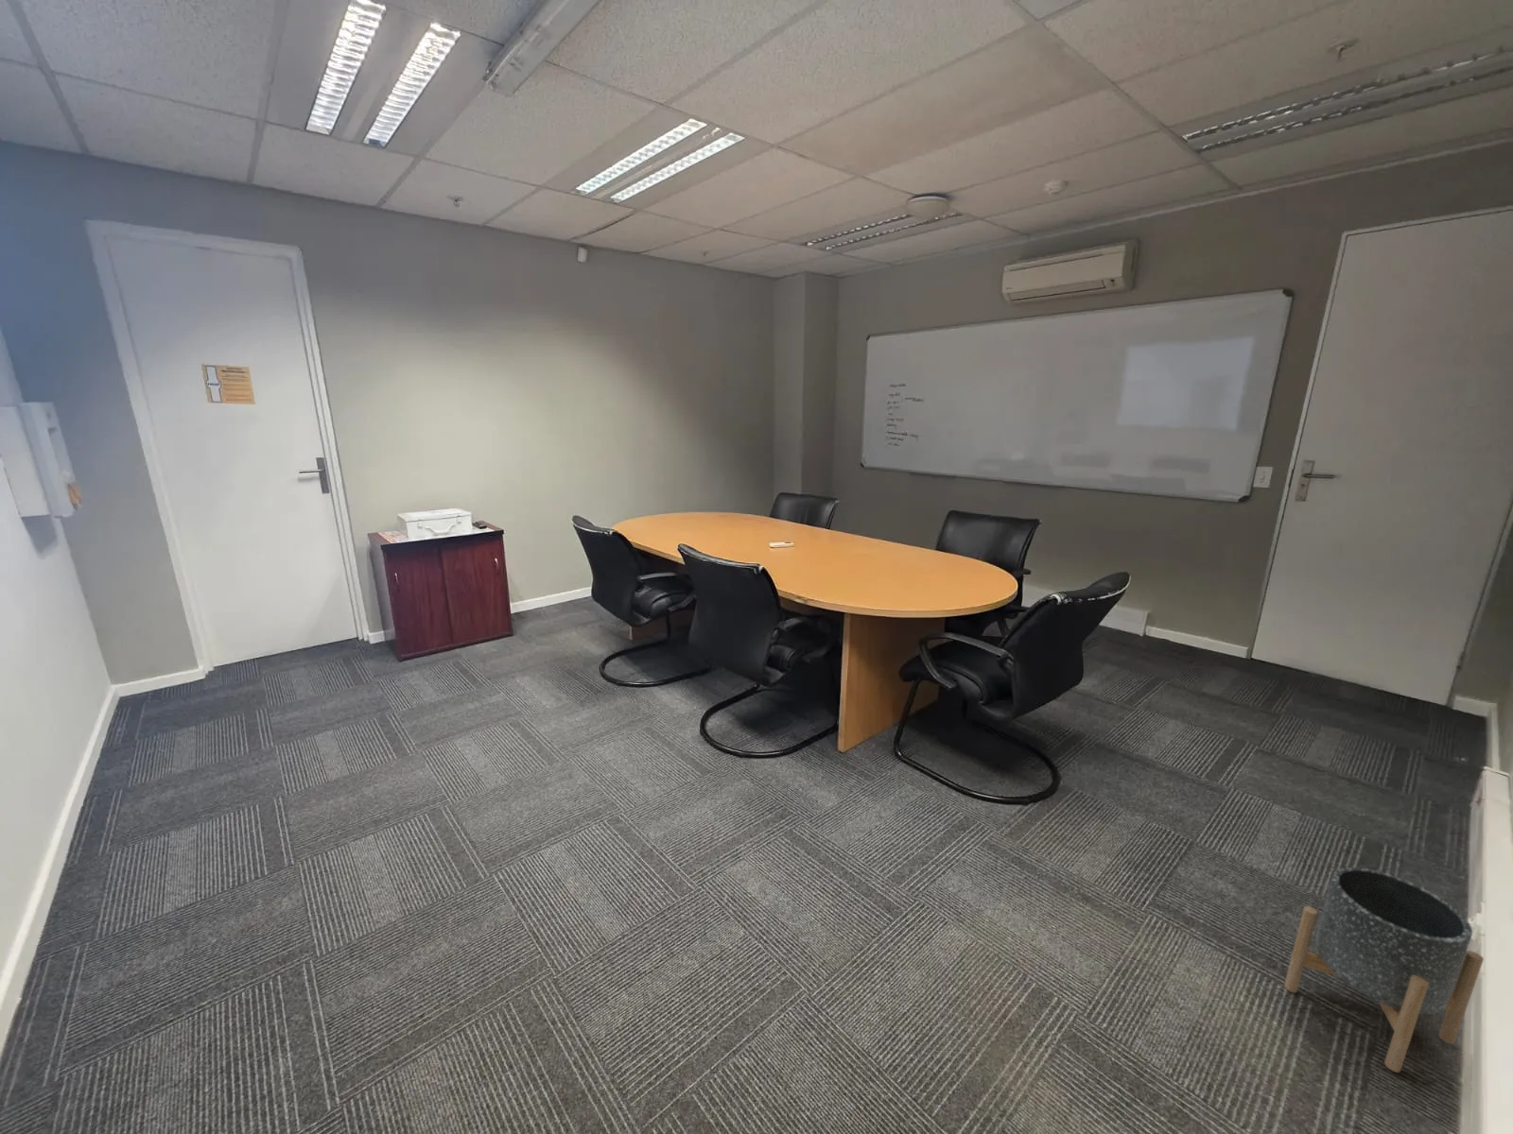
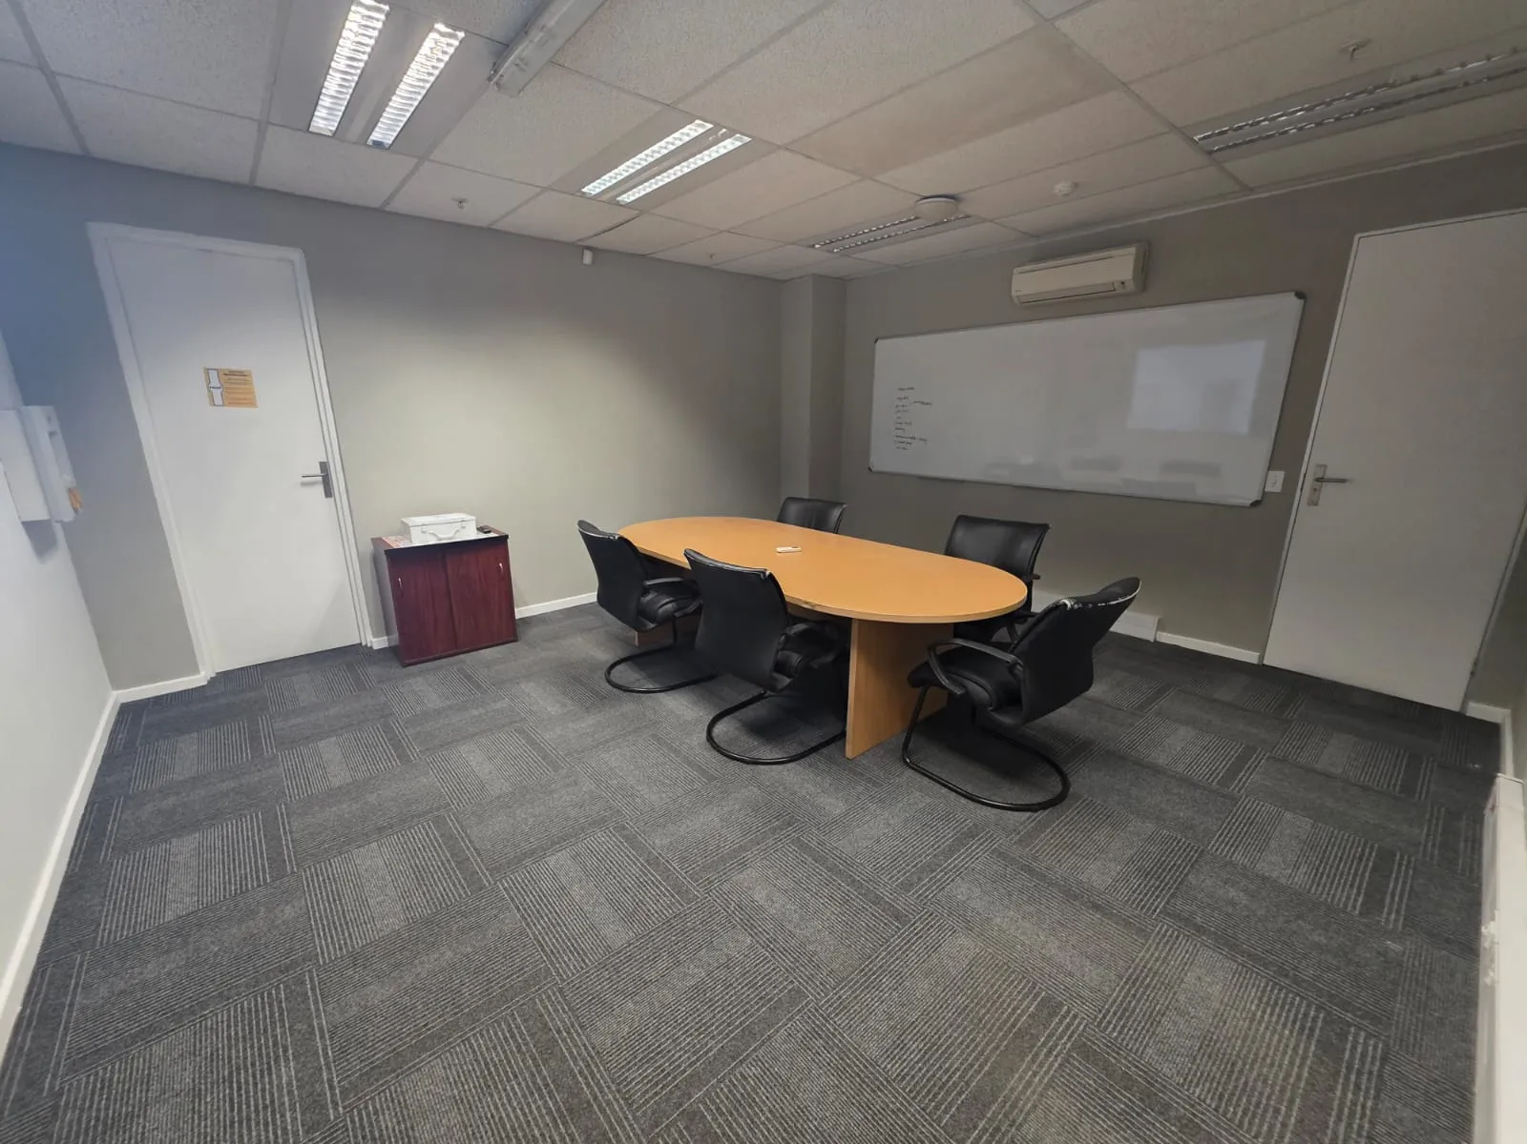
- planter [1283,866,1484,1073]
